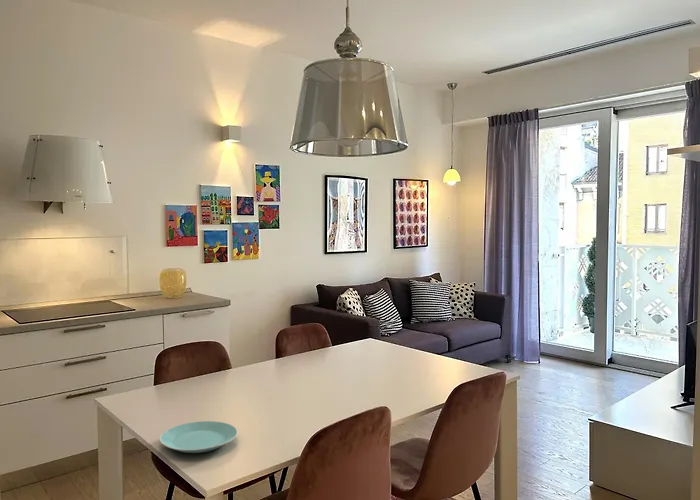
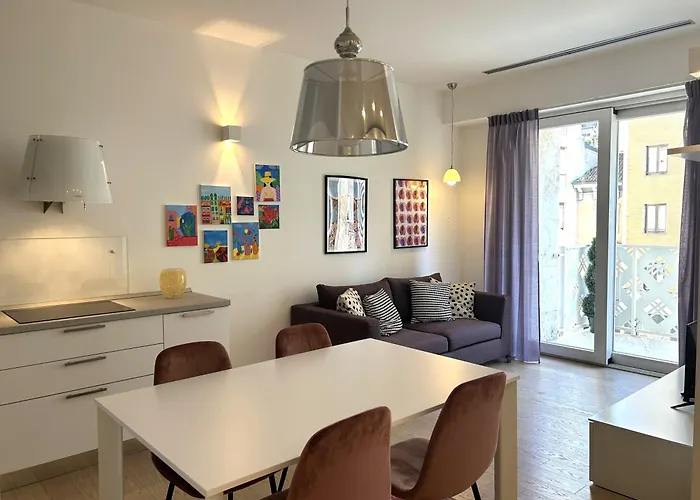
- plate [158,420,239,454]
